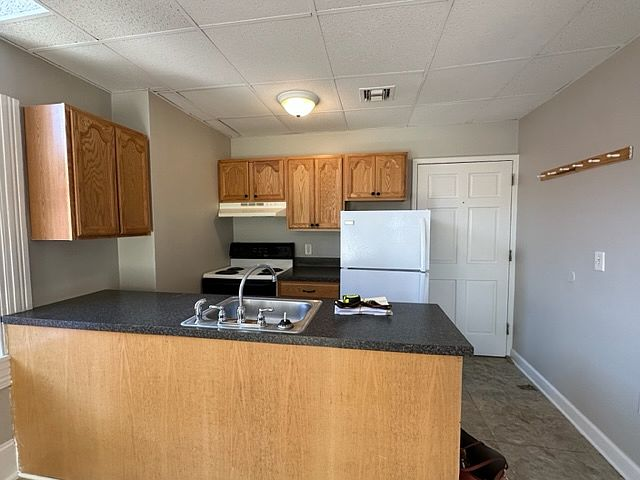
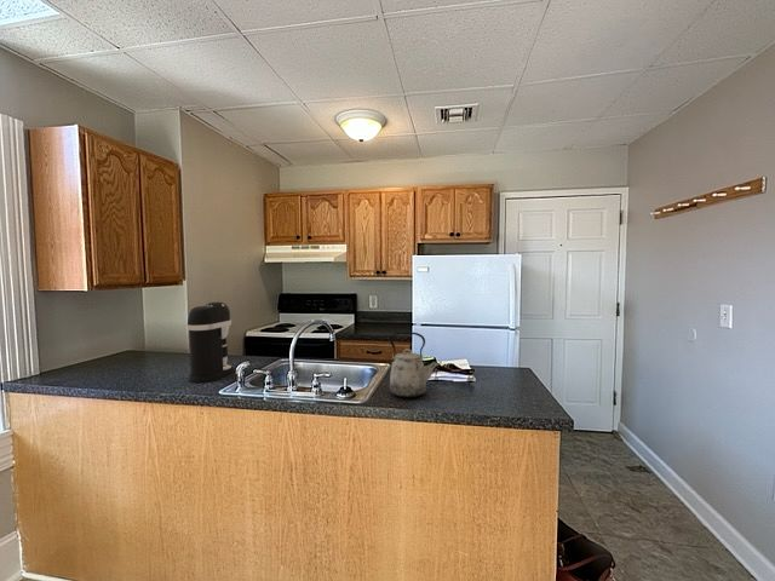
+ coffee maker [185,300,235,384]
+ kettle [389,330,441,399]
